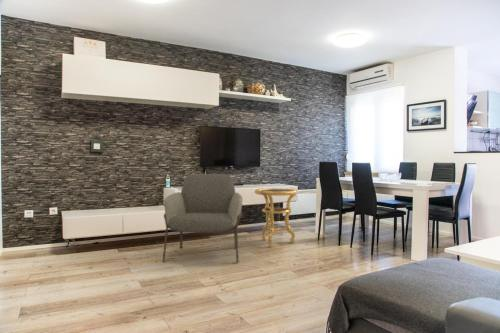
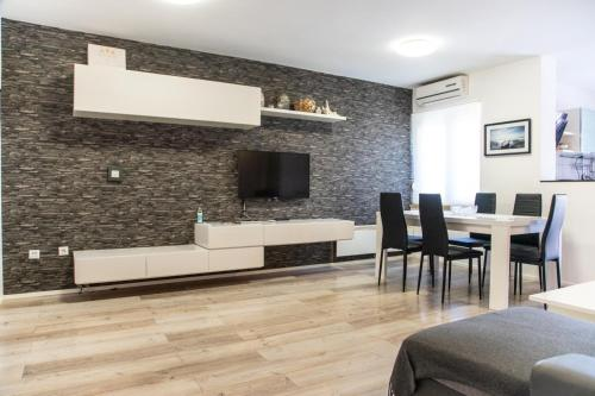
- armchair [162,173,243,264]
- side table [254,187,298,249]
